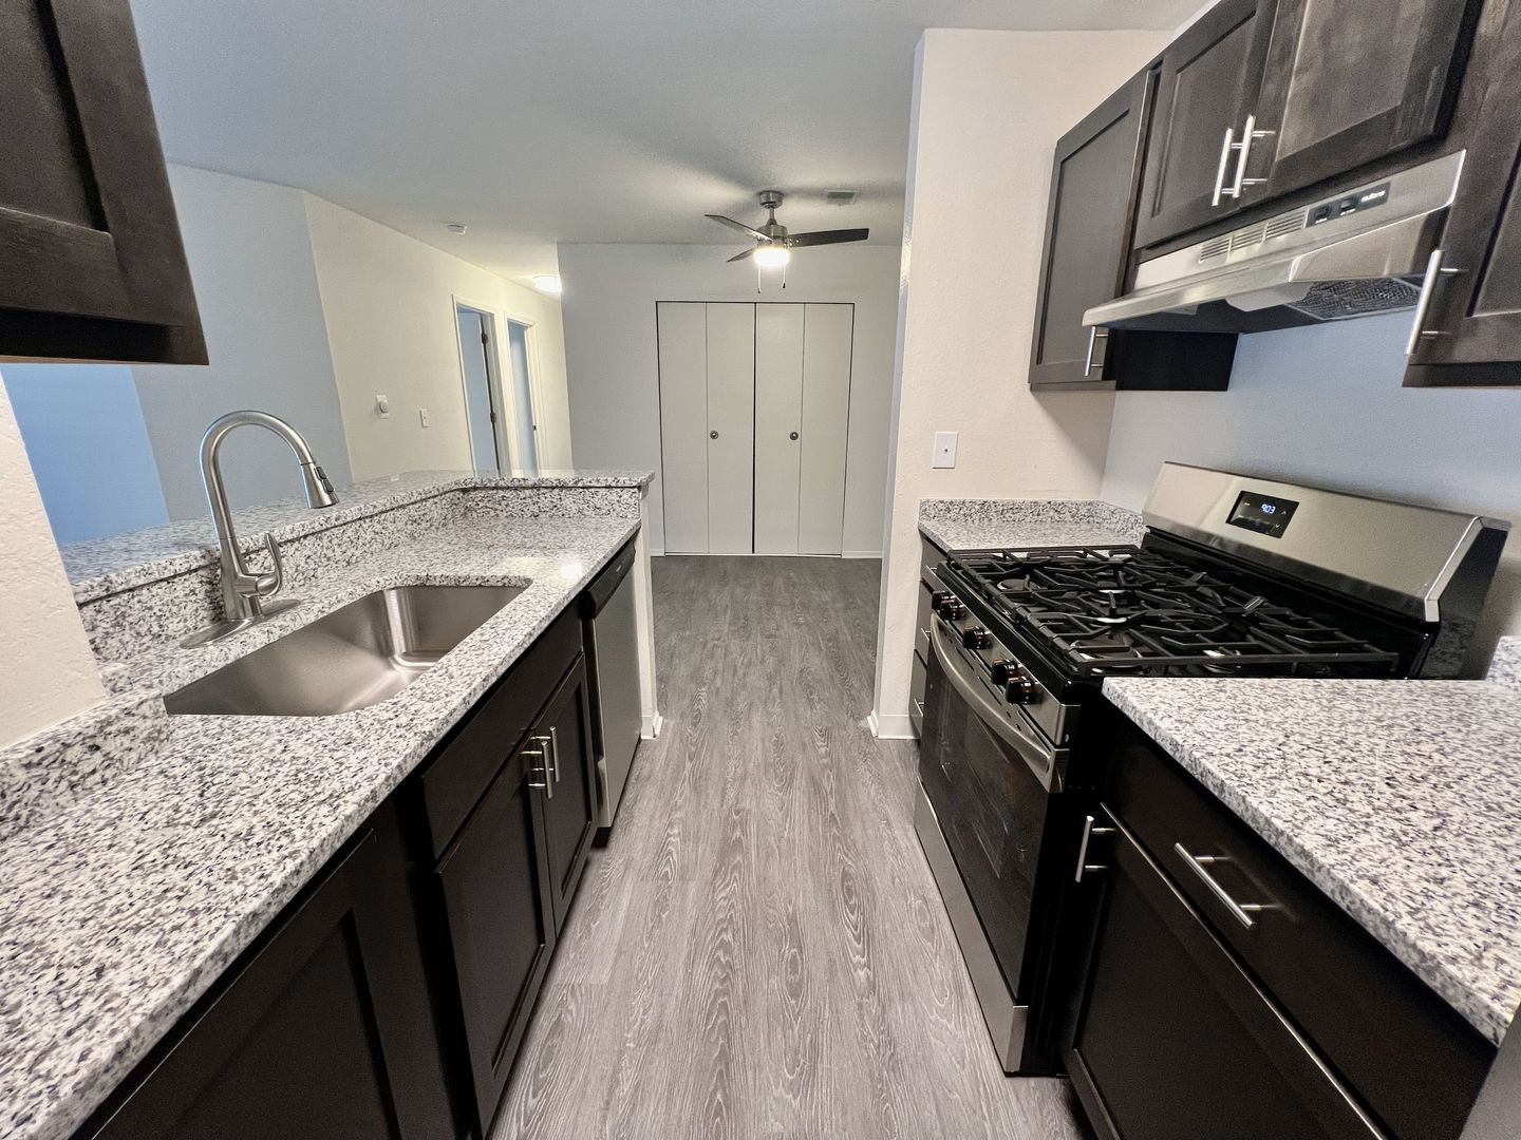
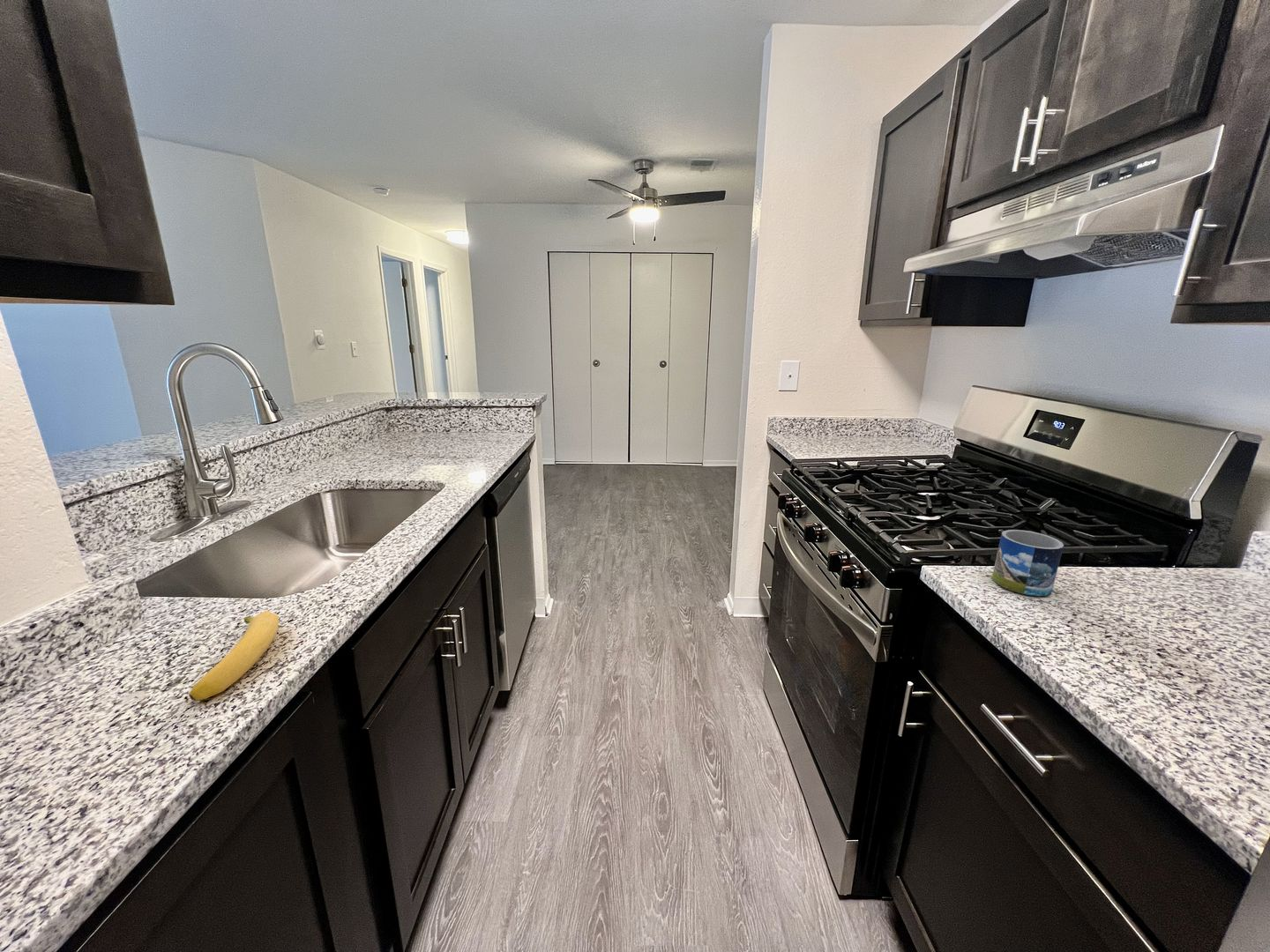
+ banana [189,609,280,702]
+ mug [991,529,1065,597]
